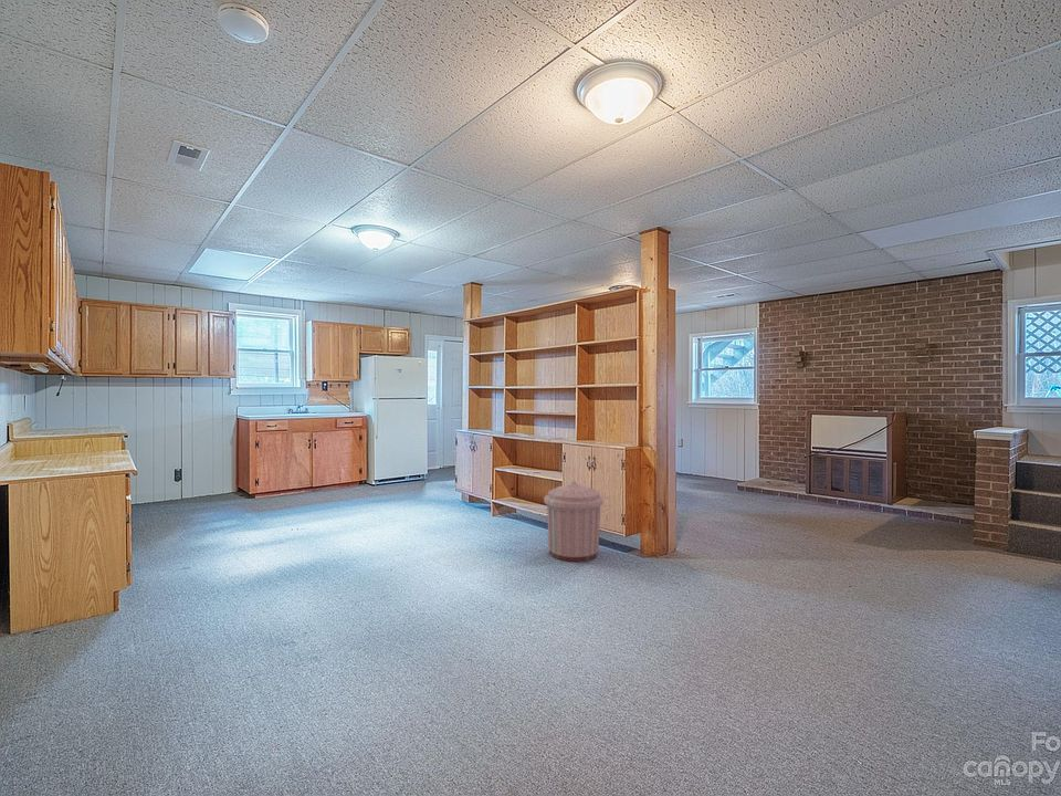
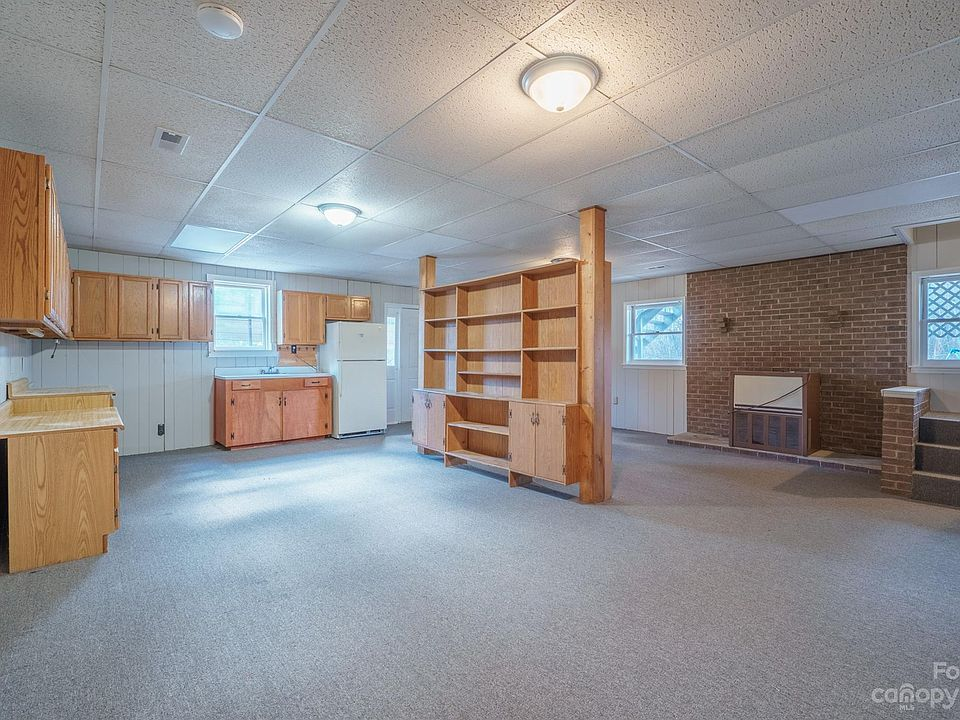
- trash can [543,480,605,563]
